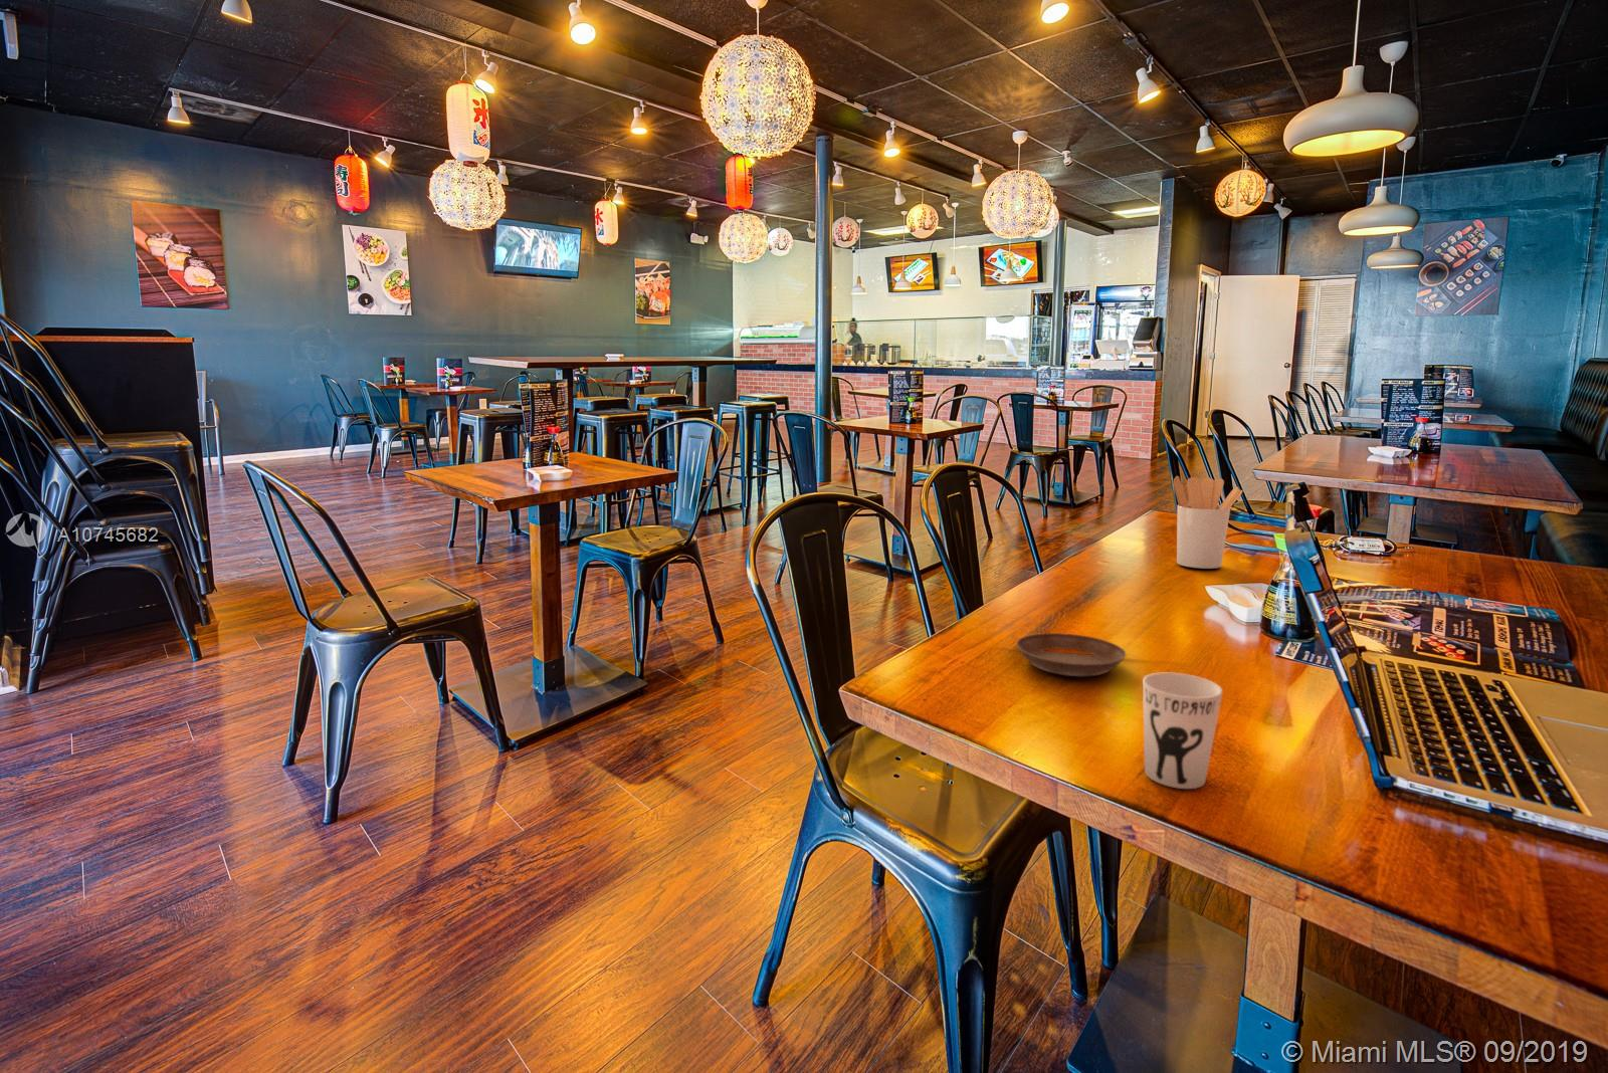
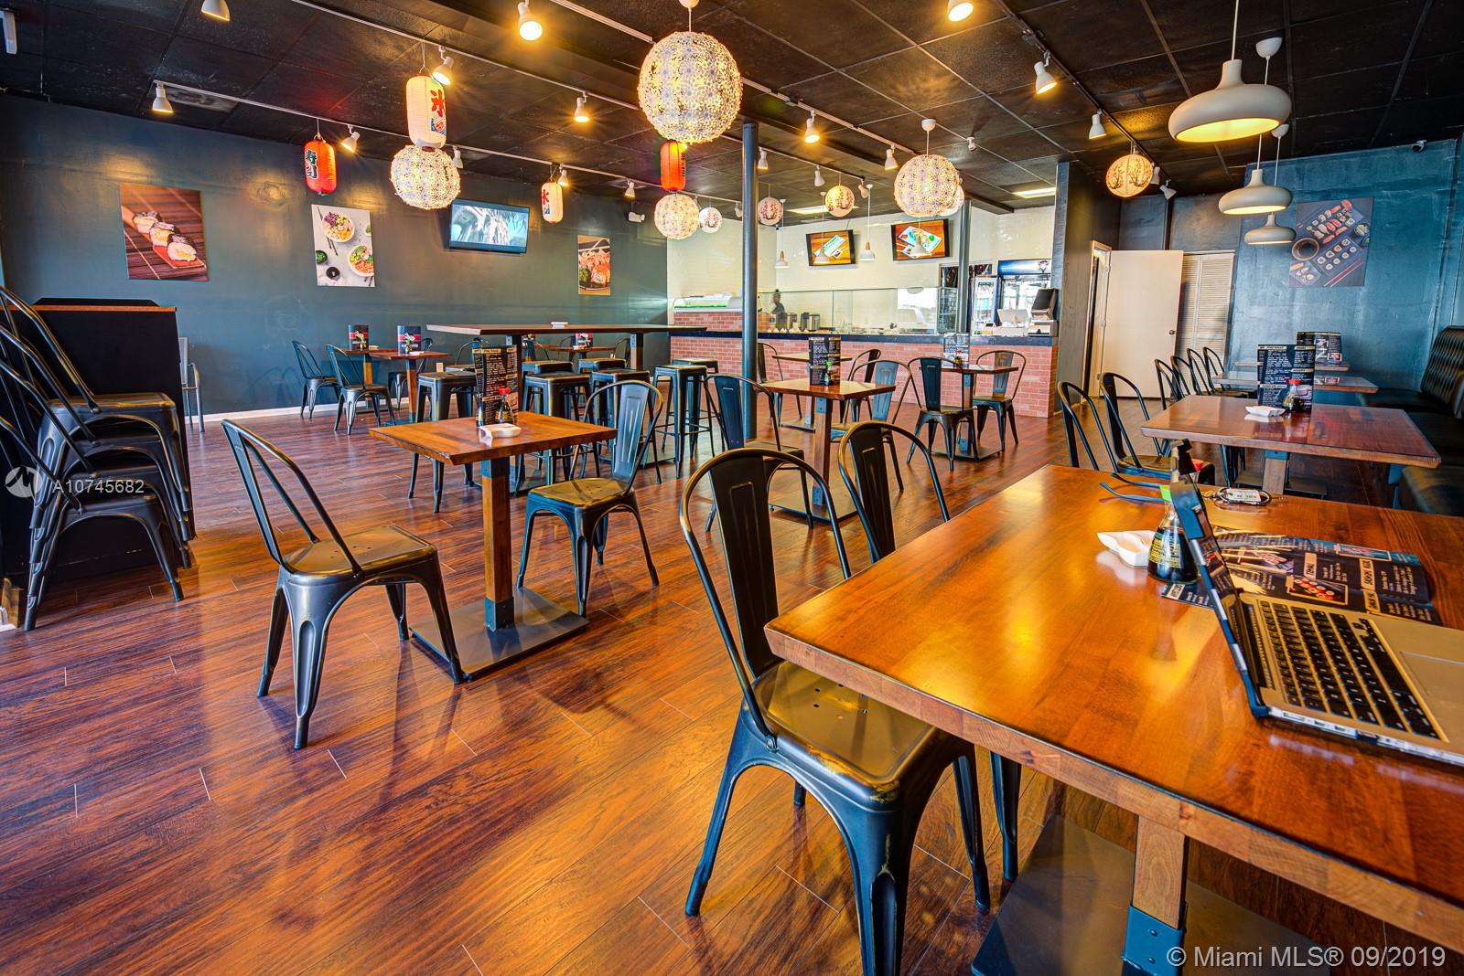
- saucer [1015,632,1127,677]
- utensil holder [1173,475,1243,570]
- cup [1142,672,1224,789]
